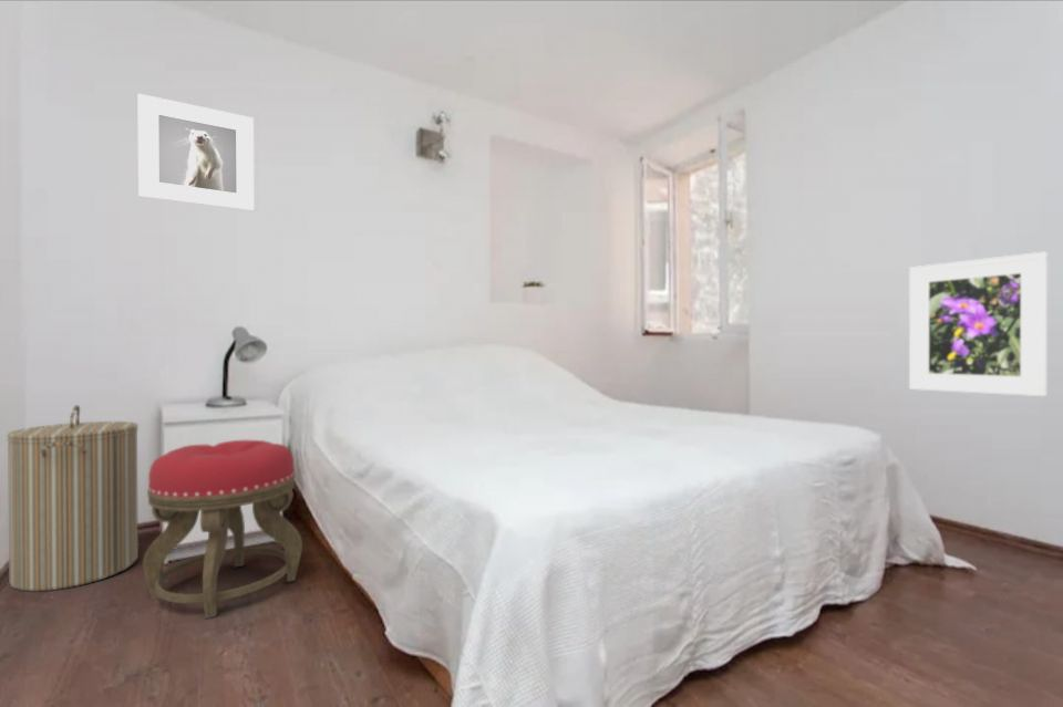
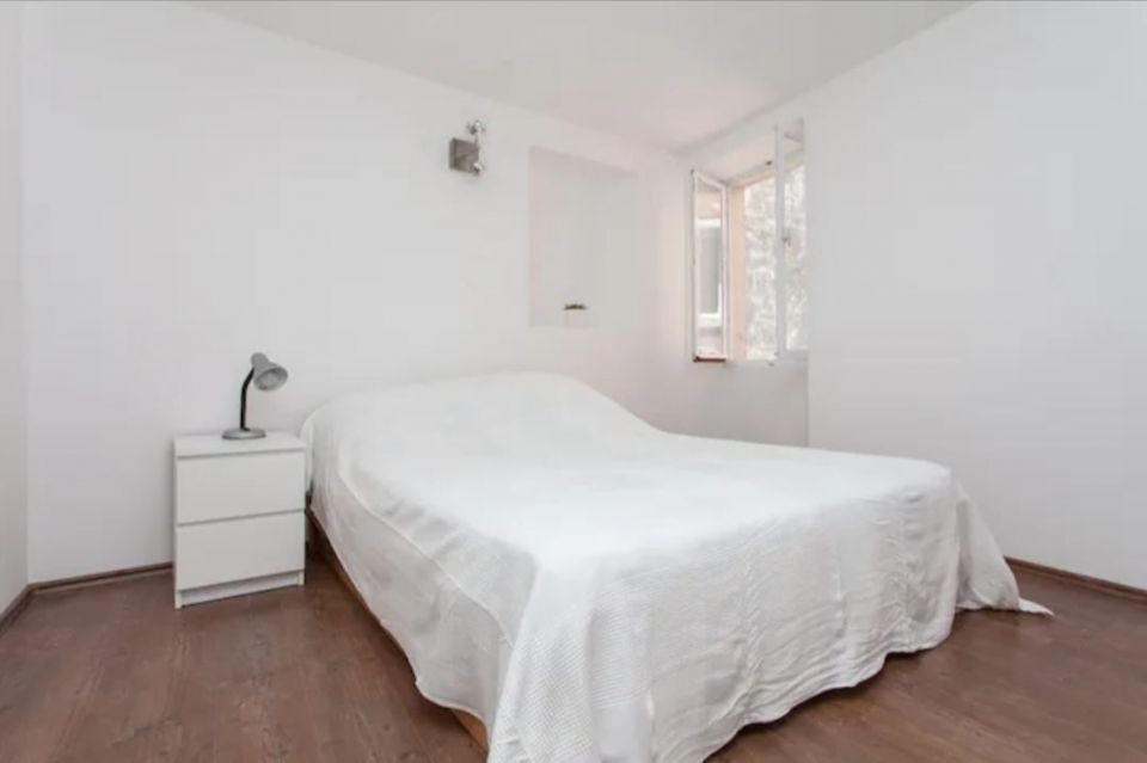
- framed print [908,251,1049,397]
- stool [142,439,303,620]
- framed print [137,93,255,212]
- laundry hamper [6,404,140,593]
